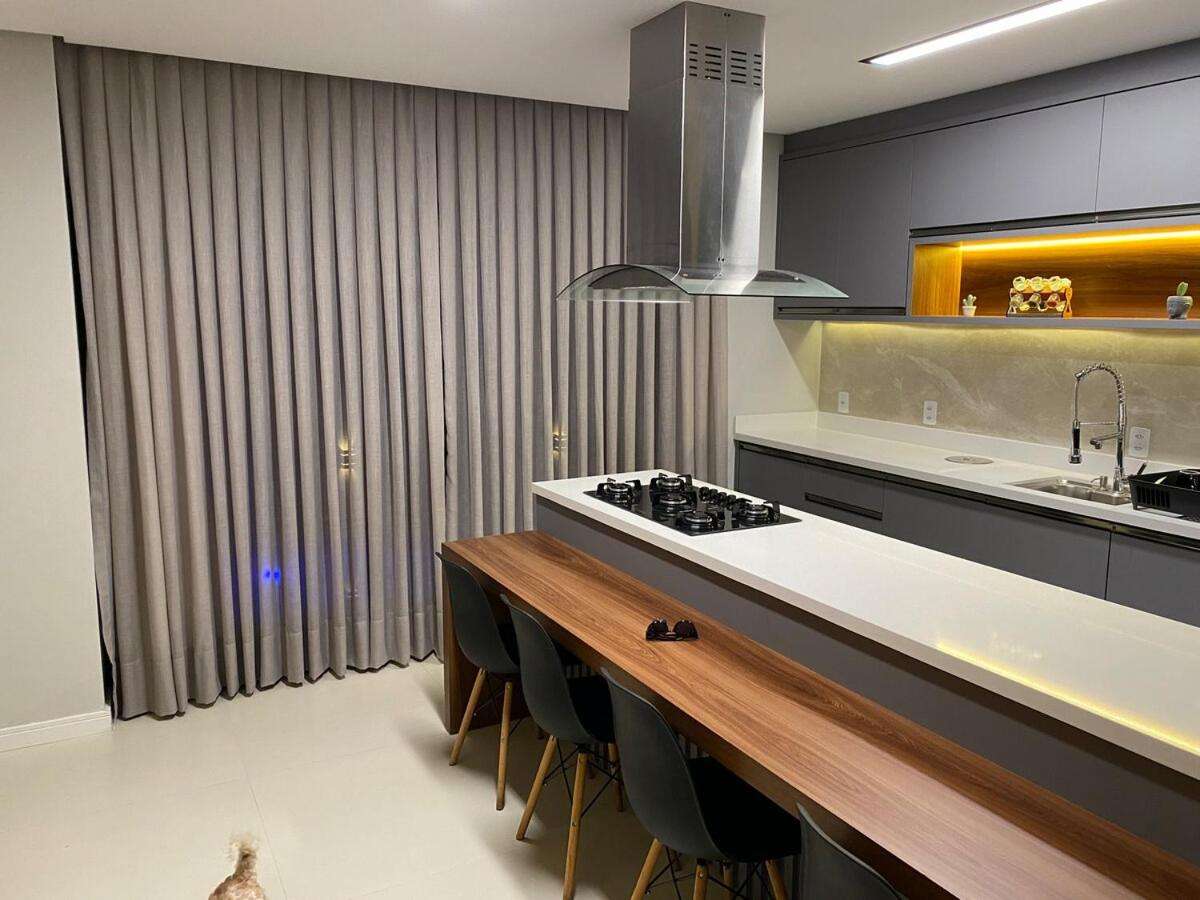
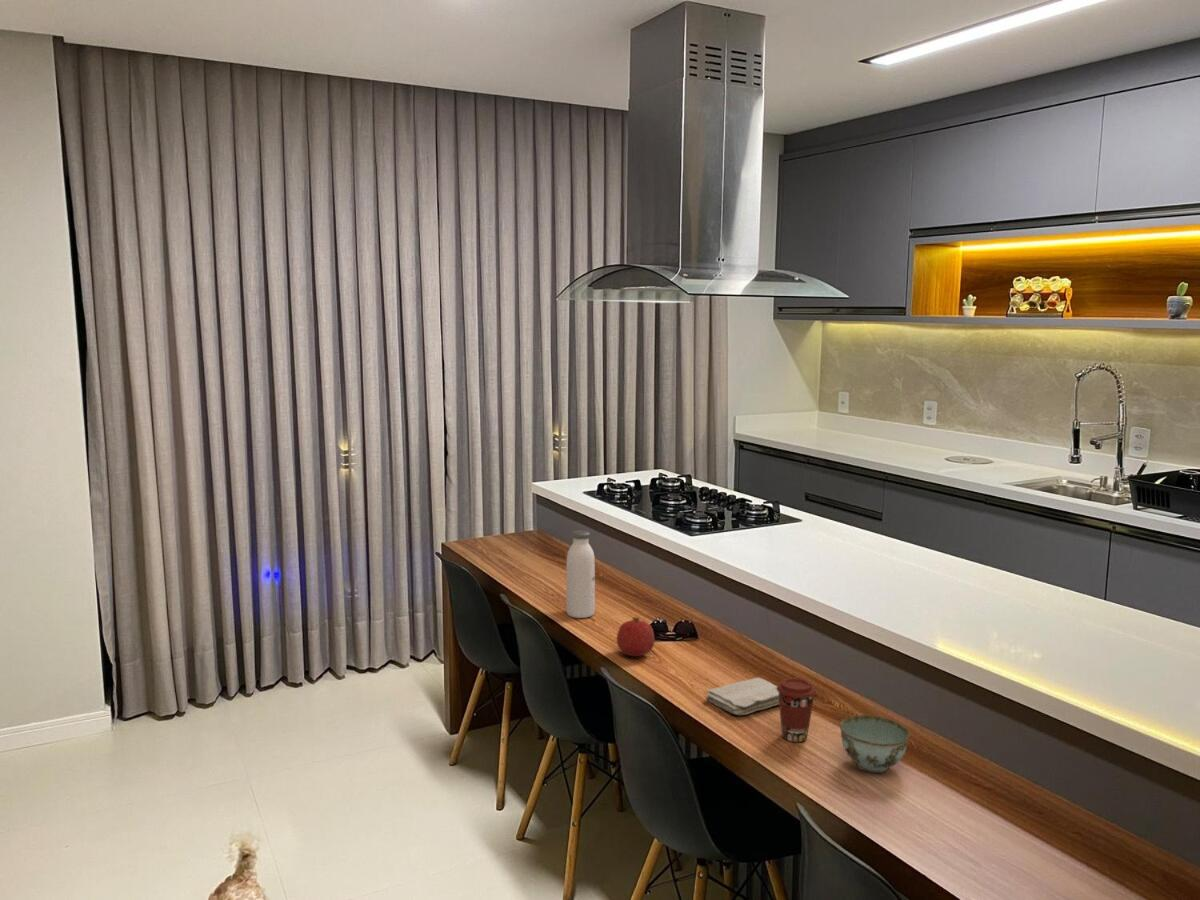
+ fruit [616,616,655,657]
+ washcloth [705,677,779,716]
+ water bottle [565,529,596,619]
+ bowl [838,714,911,774]
+ coffee cup [776,677,817,743]
